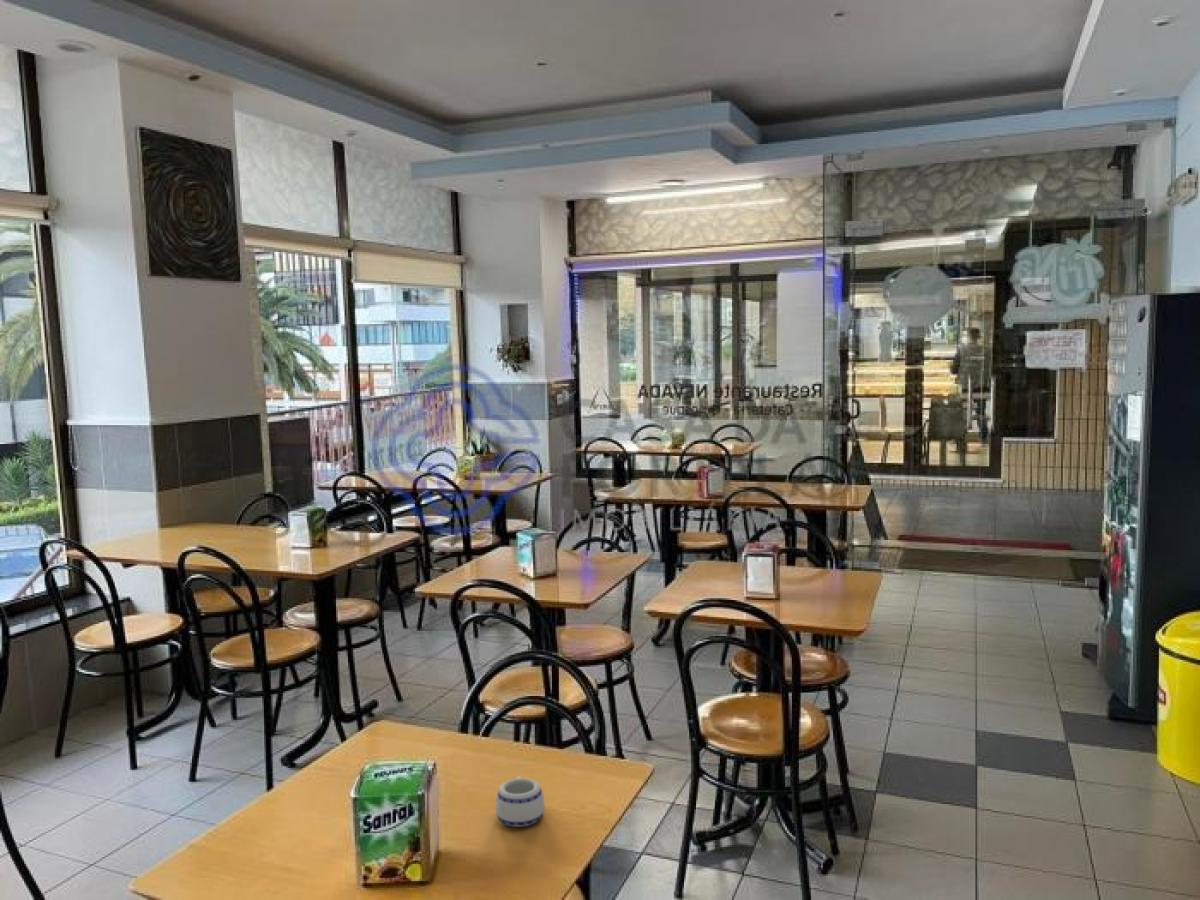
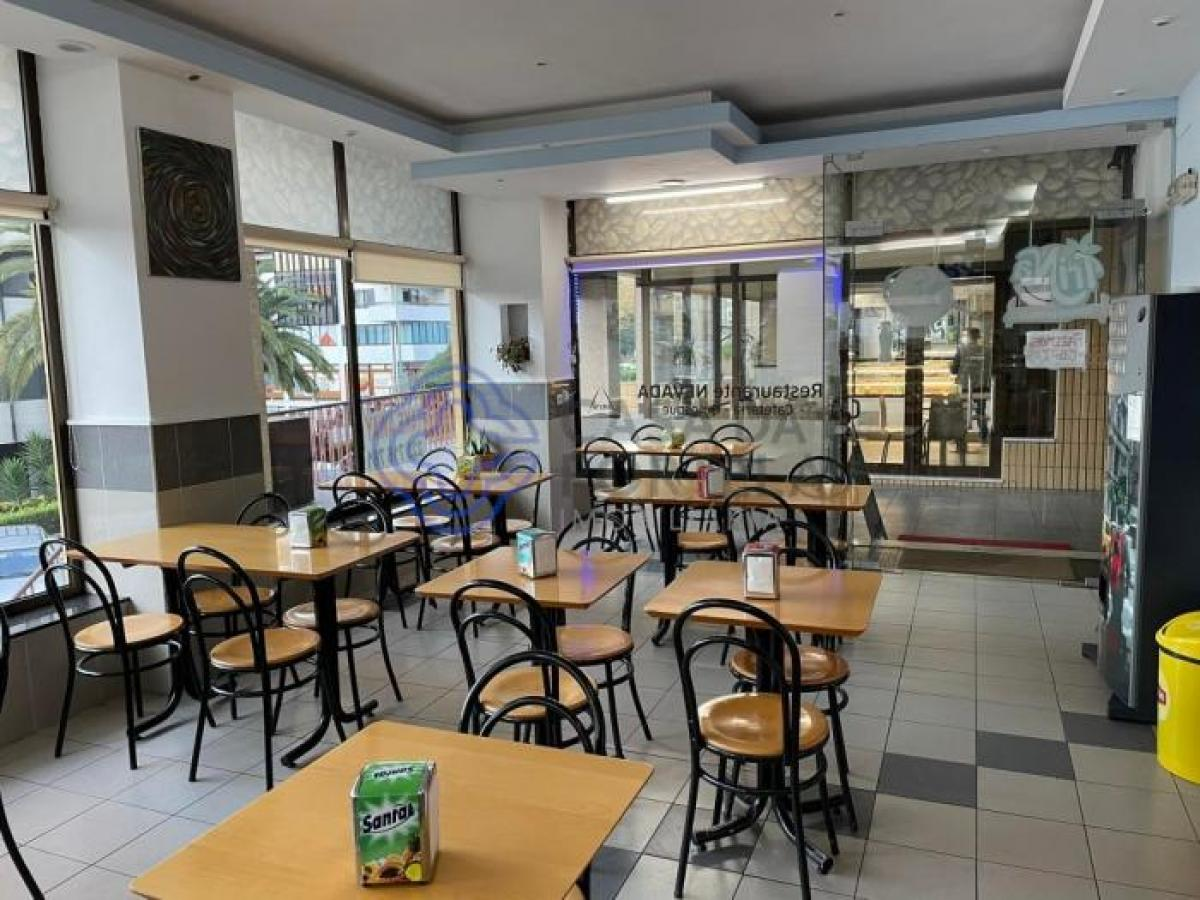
- mug [495,775,546,828]
